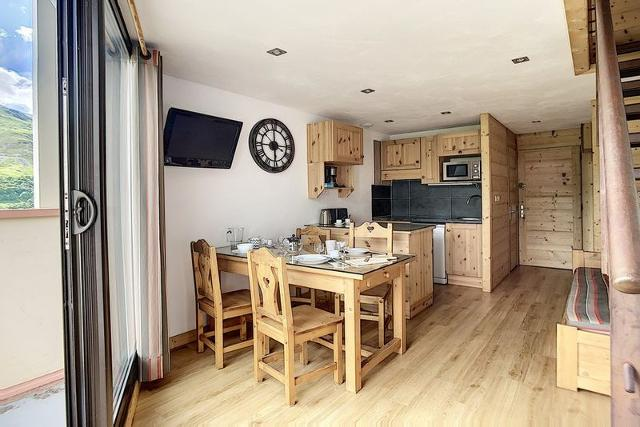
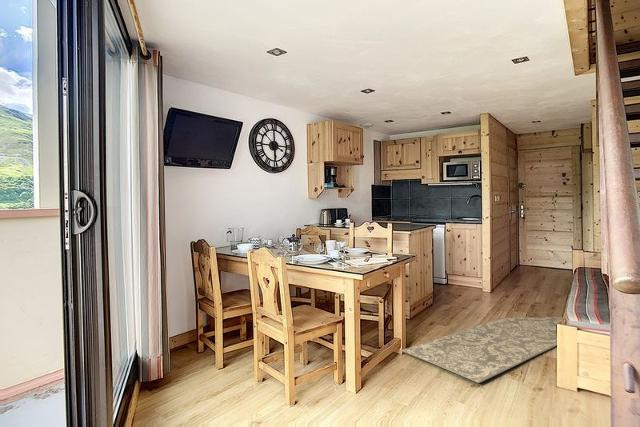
+ rug [400,316,564,384]
